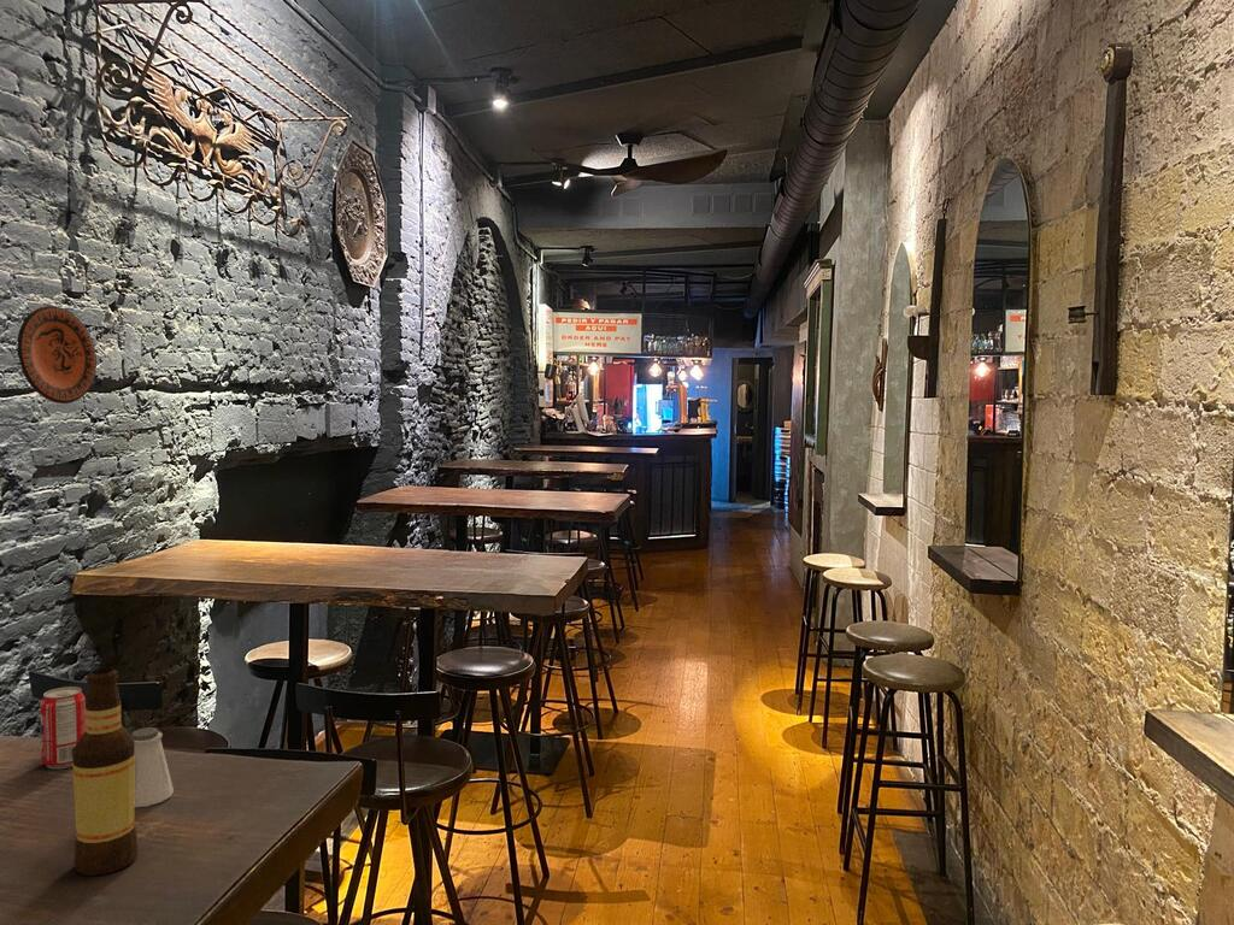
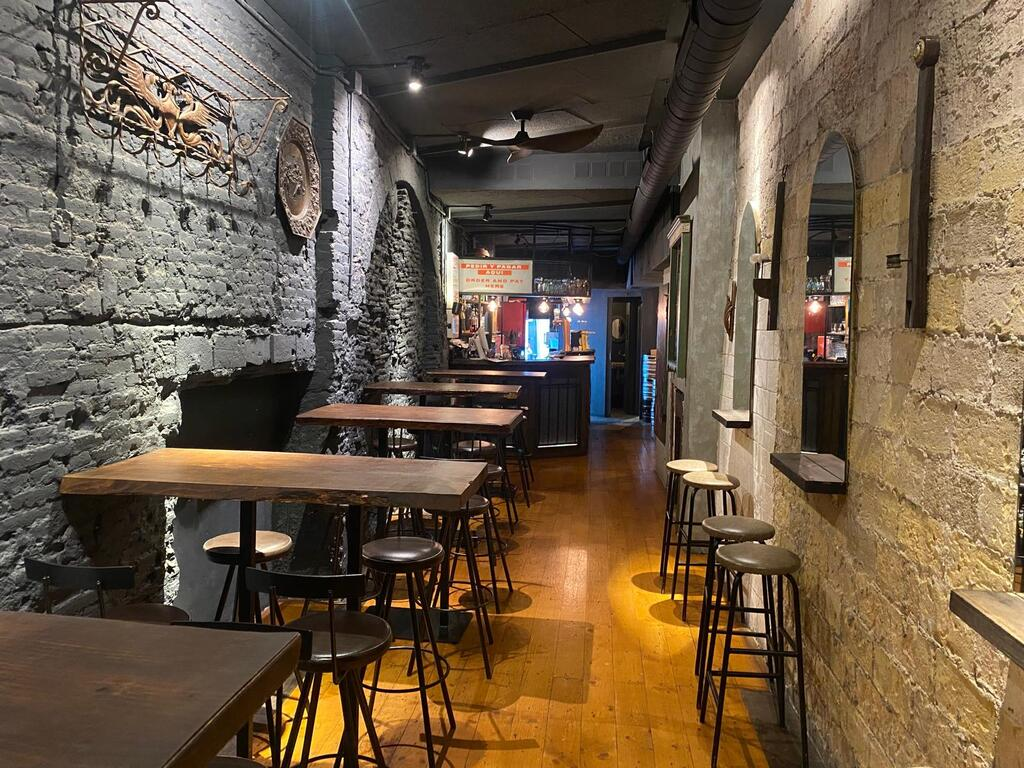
- decorative plate [16,305,98,405]
- bottle [72,667,139,877]
- beverage can [39,685,87,770]
- saltshaker [130,726,175,808]
